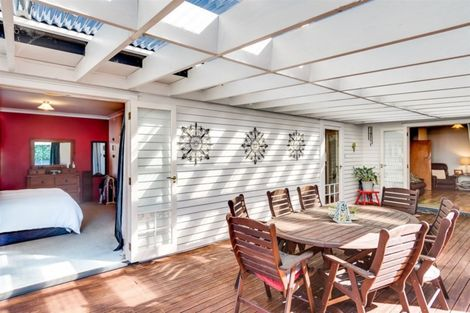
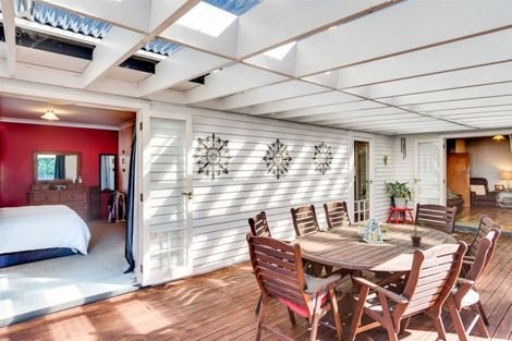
+ potted plant [402,220,429,247]
